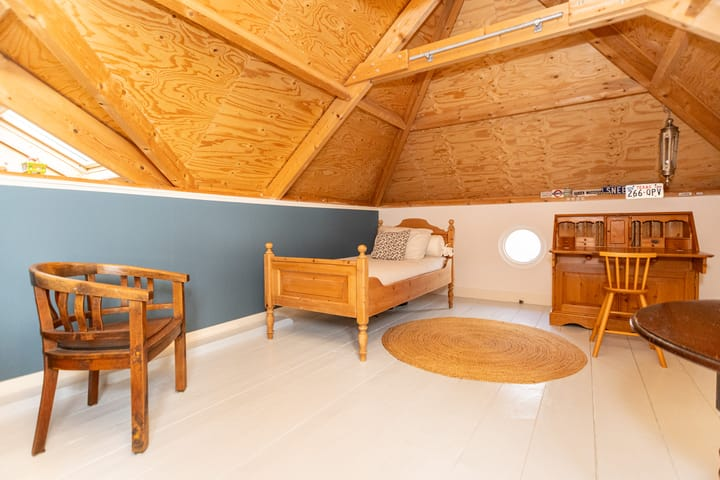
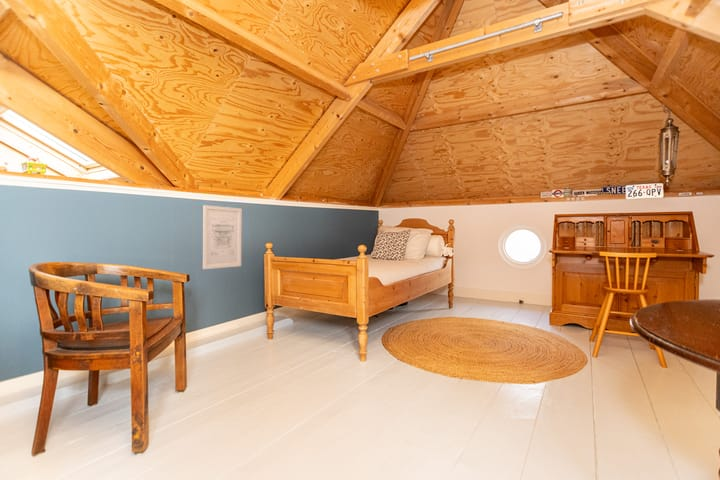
+ wall art [202,204,243,270]
